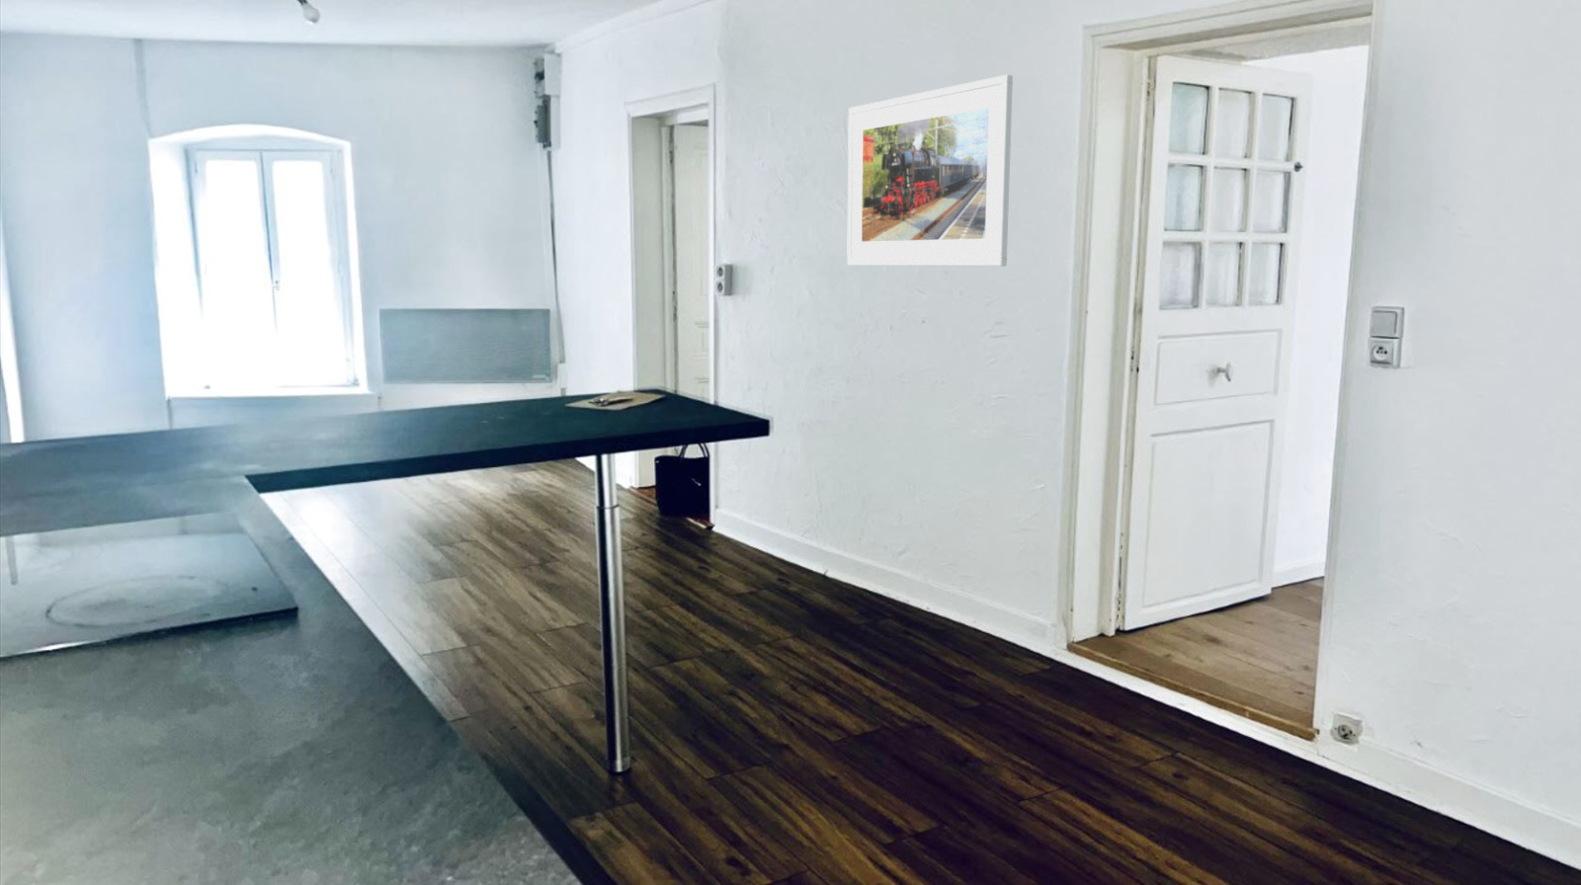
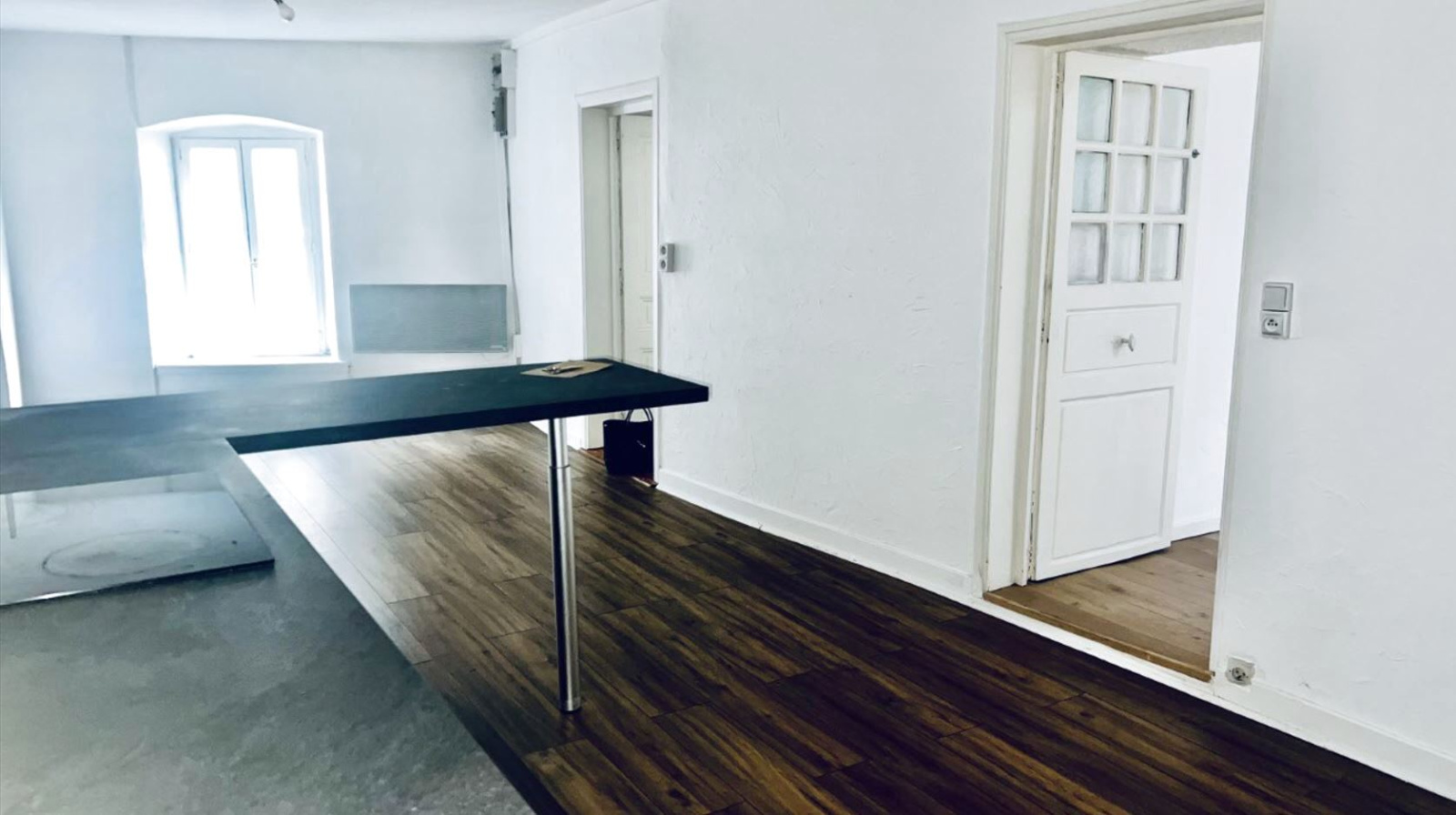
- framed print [846,73,1014,268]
